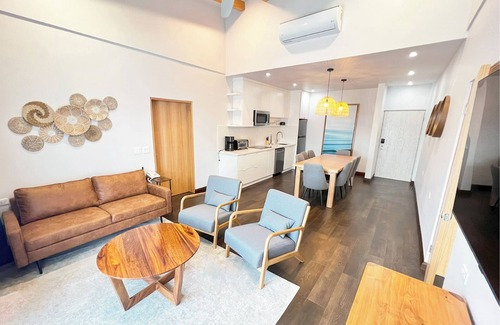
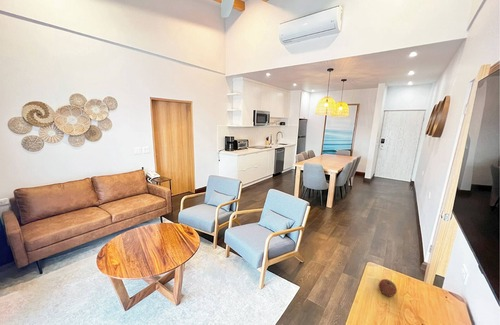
+ apple [378,278,398,298]
